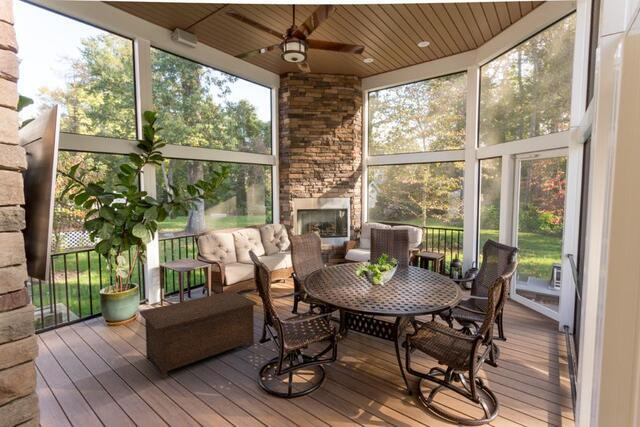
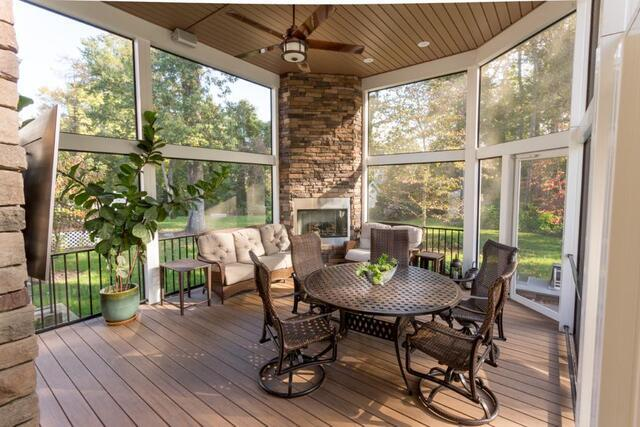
- cabinet [139,290,258,379]
